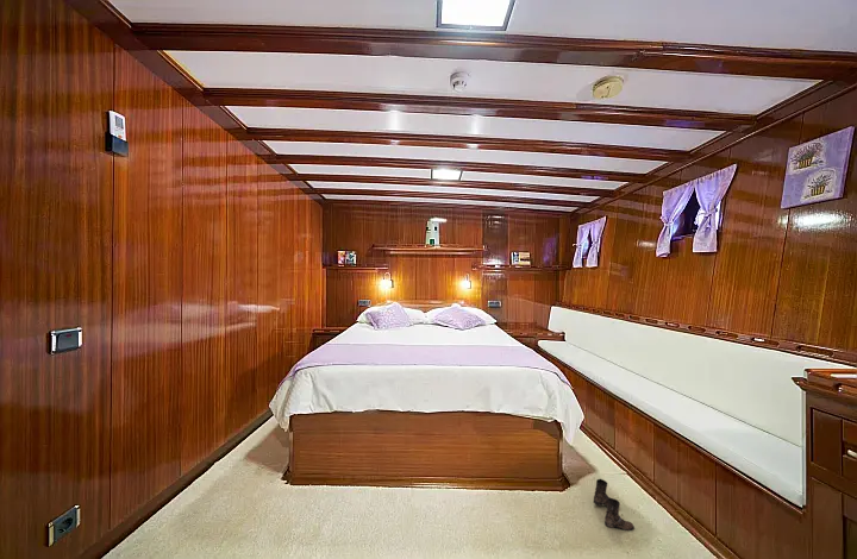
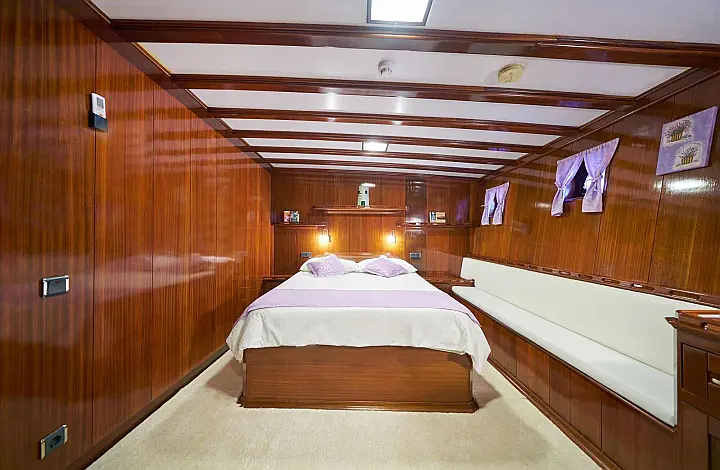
- boots [593,478,636,532]
